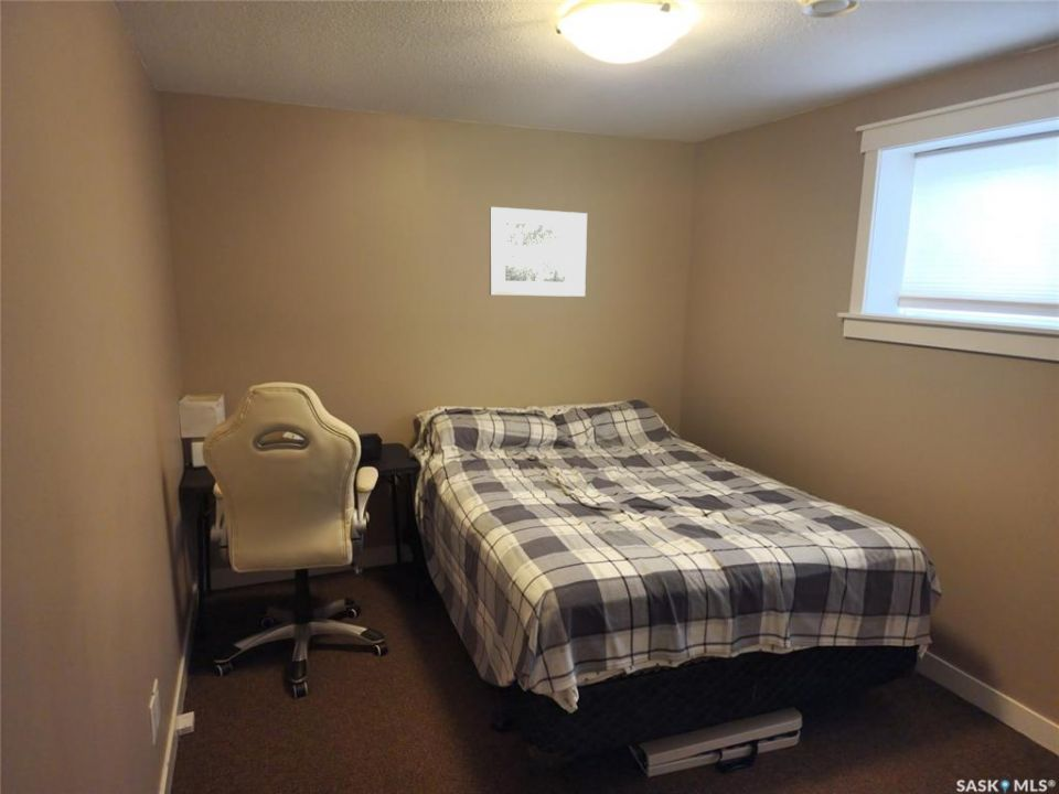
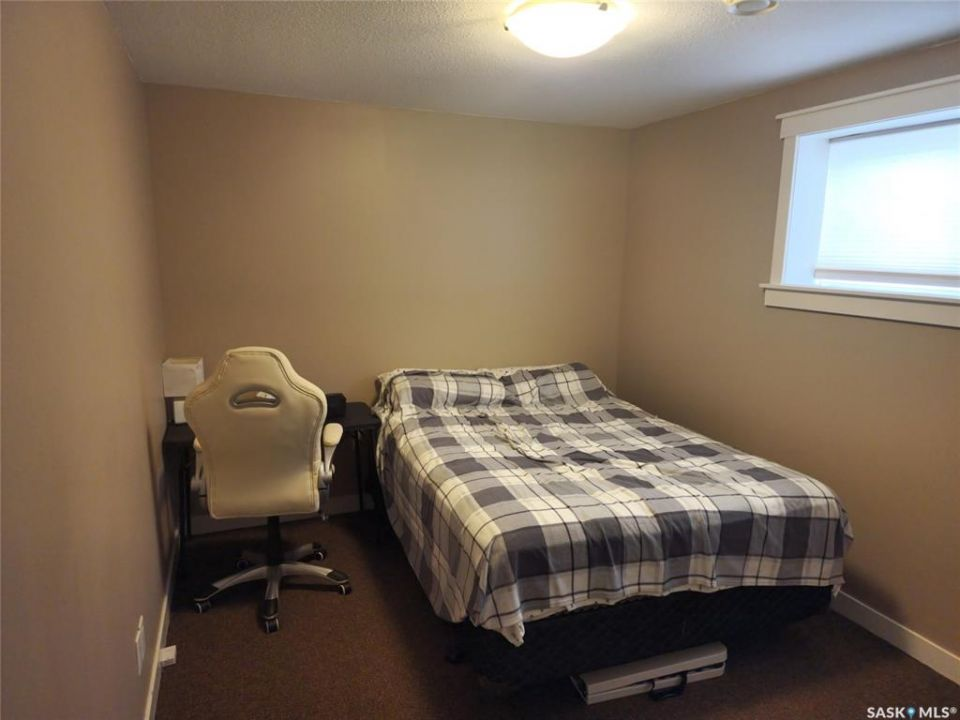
- wall art [489,206,588,298]
